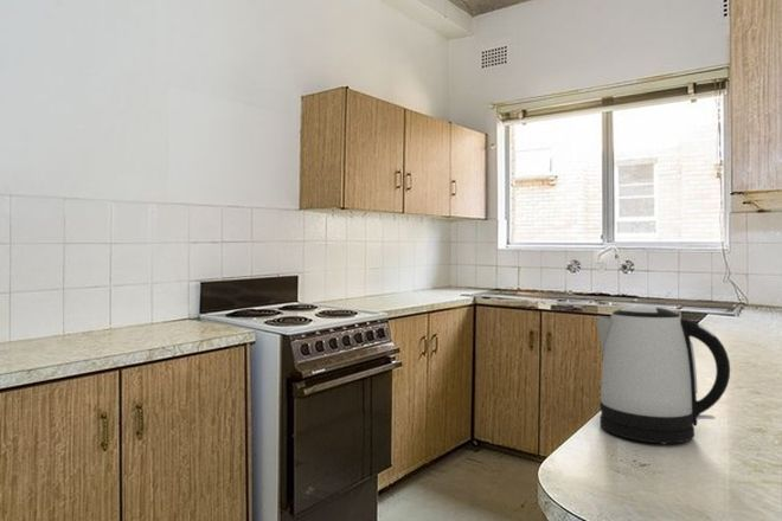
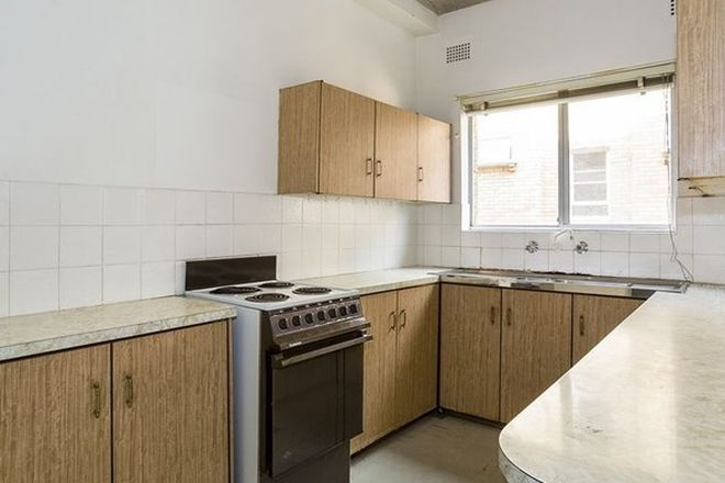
- kettle [595,305,731,445]
